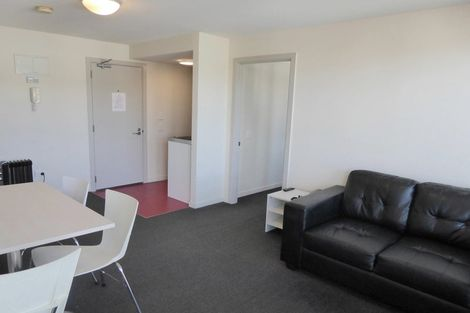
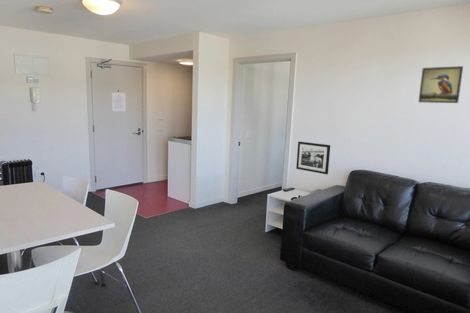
+ picture frame [295,141,331,175]
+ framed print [418,65,464,104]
